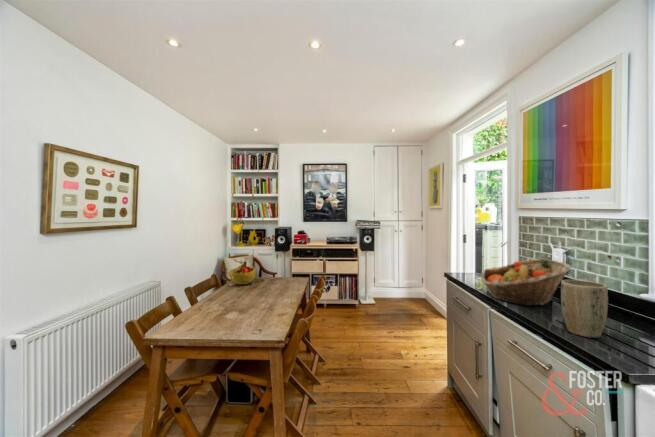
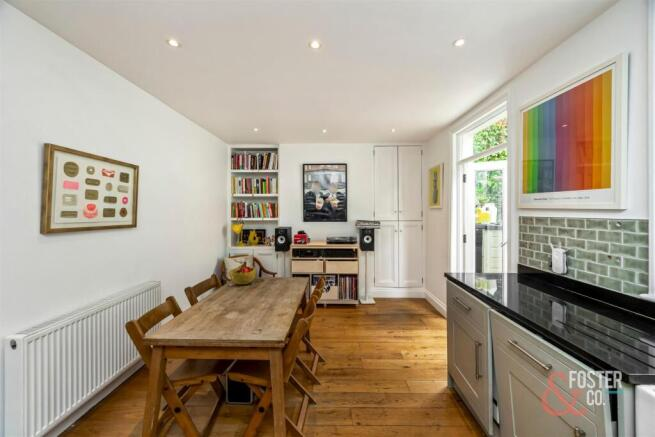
- fruit basket [480,258,572,307]
- plant pot [560,279,609,339]
